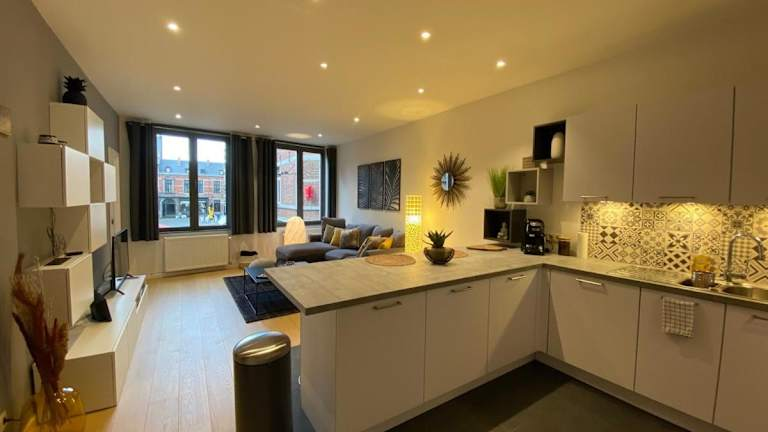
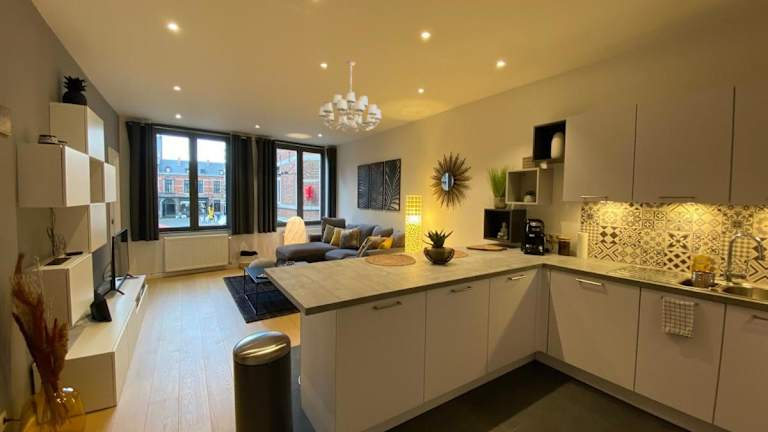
+ chandelier [318,60,382,133]
